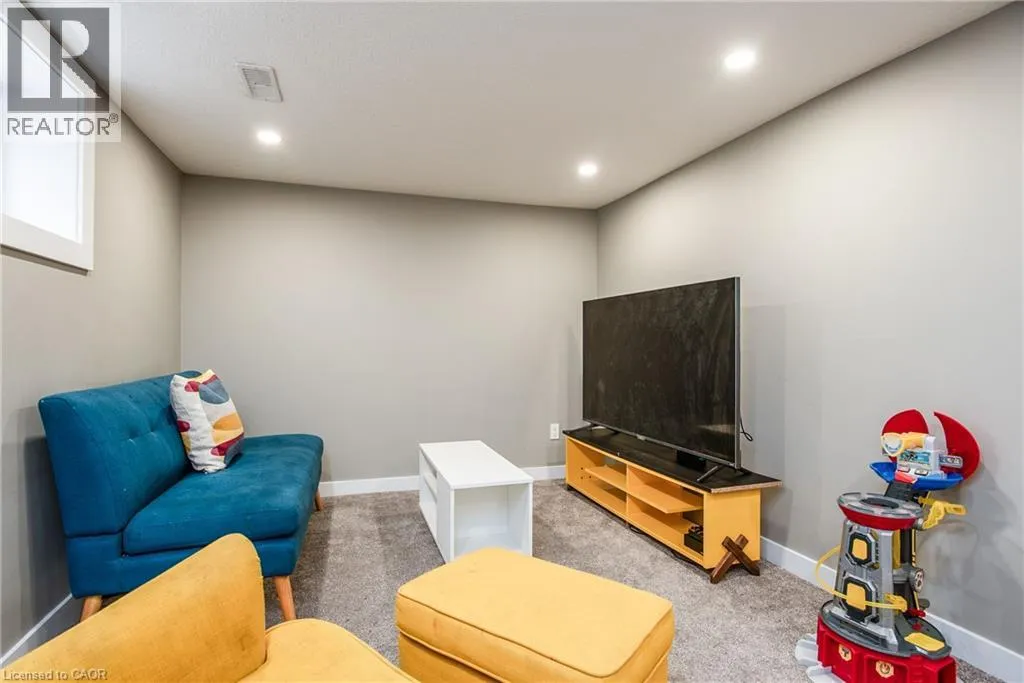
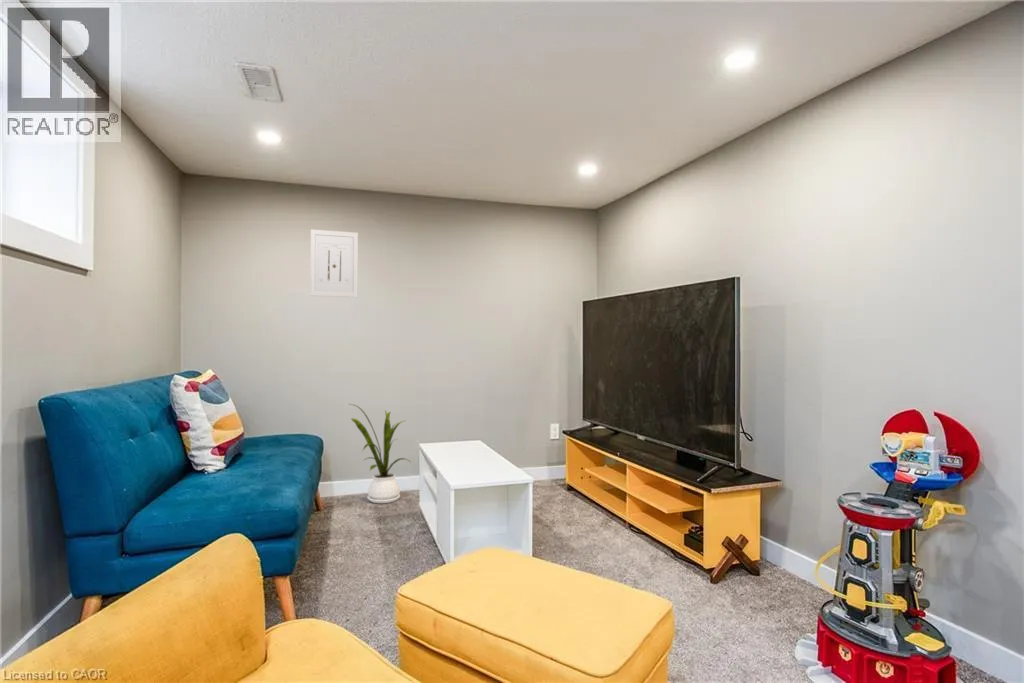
+ house plant [349,403,410,504]
+ wall art [309,228,359,298]
